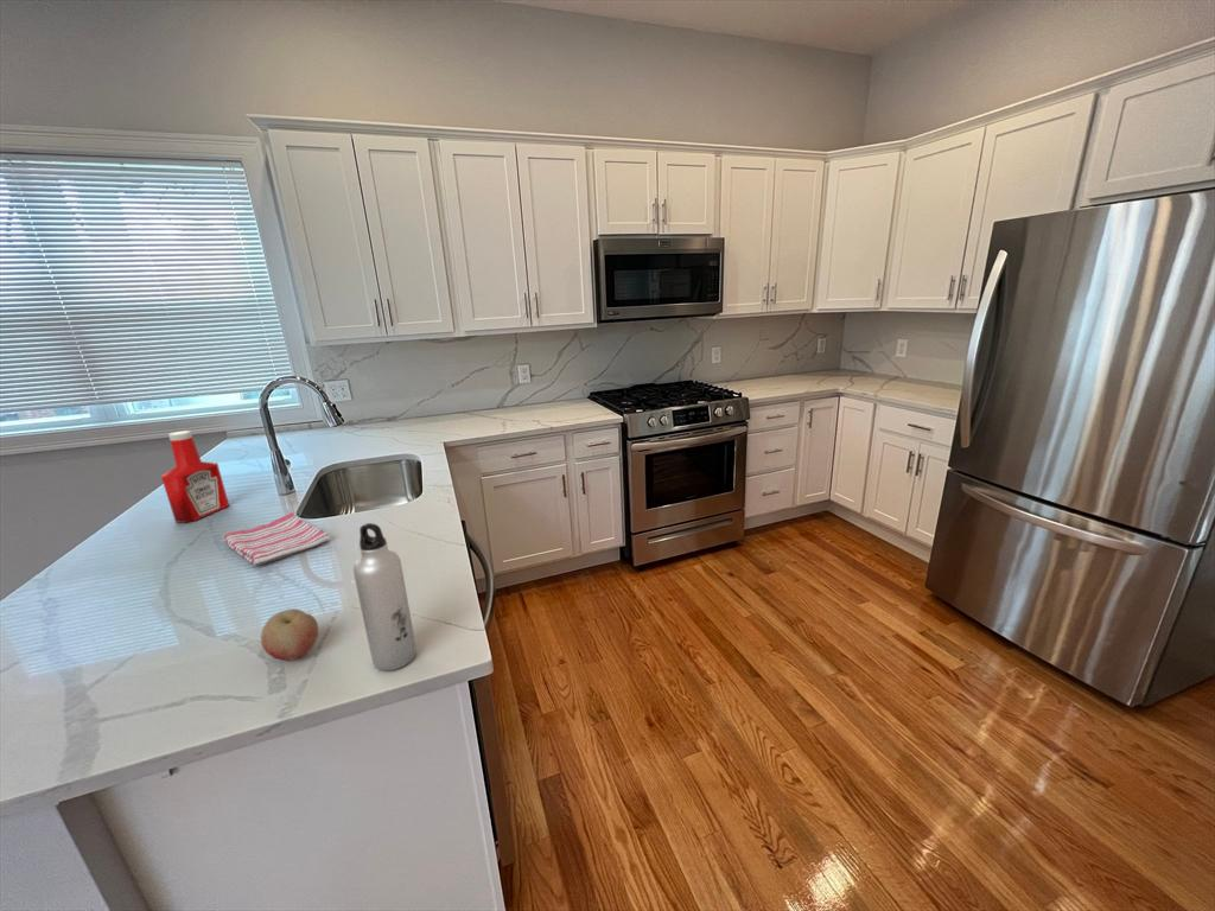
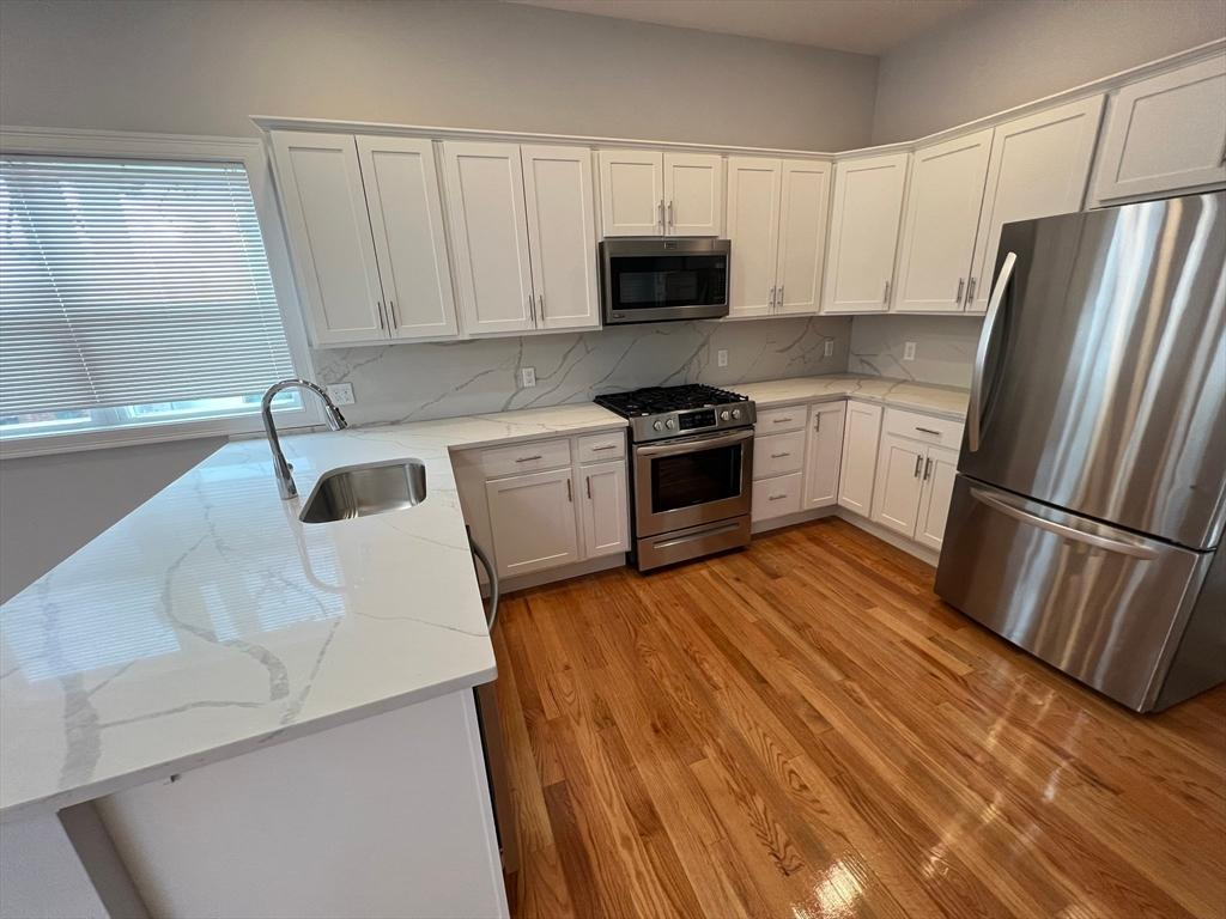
- dish towel [223,511,331,566]
- fruit [260,607,319,662]
- soap bottle [160,429,230,524]
- water bottle [352,522,418,671]
